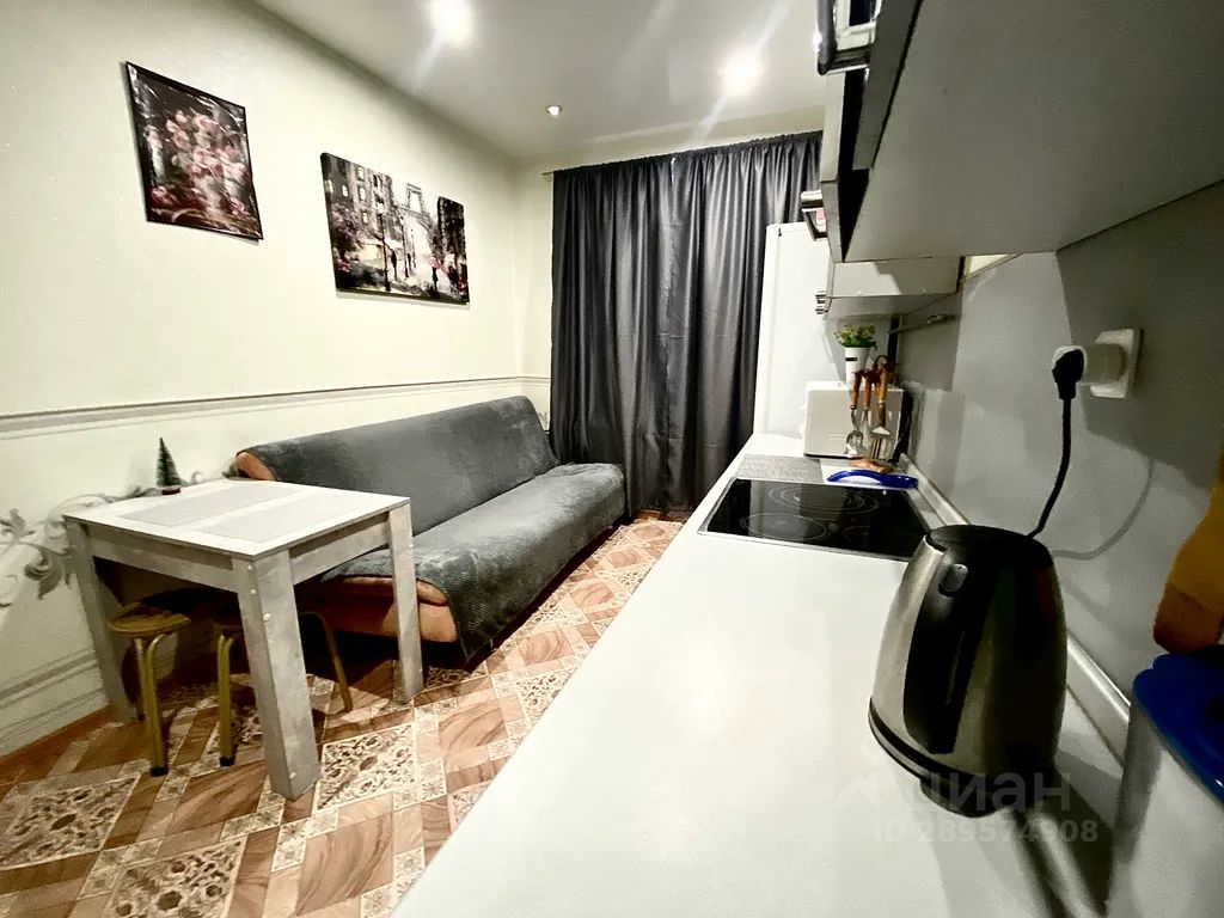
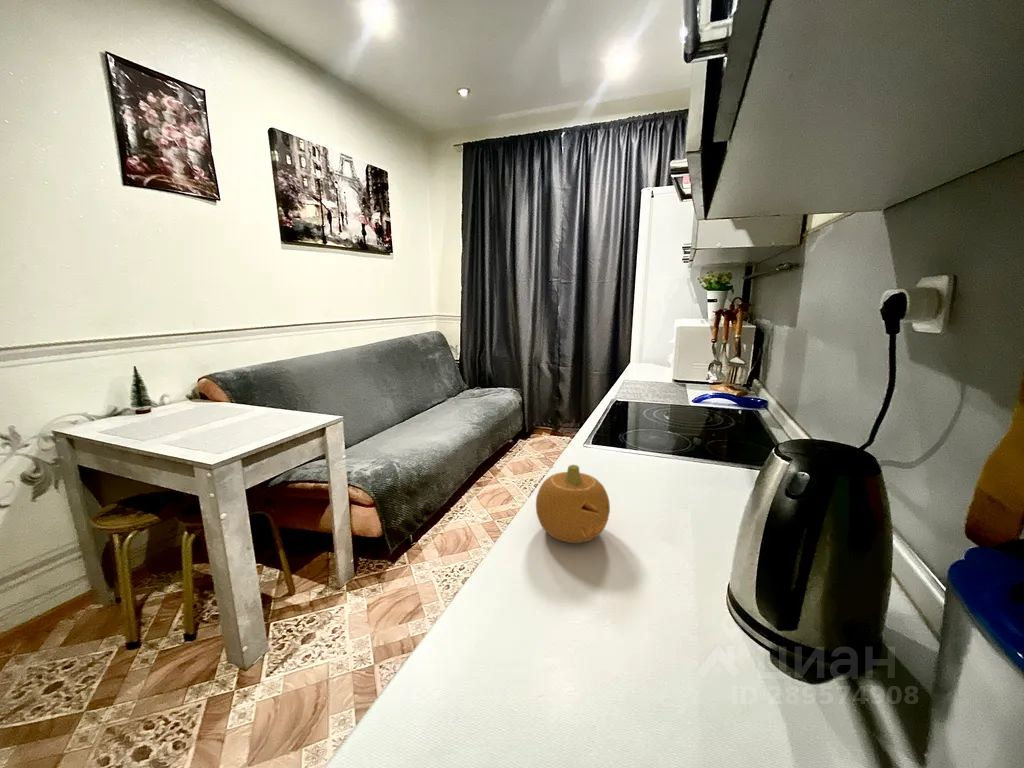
+ fruit [535,464,611,544]
